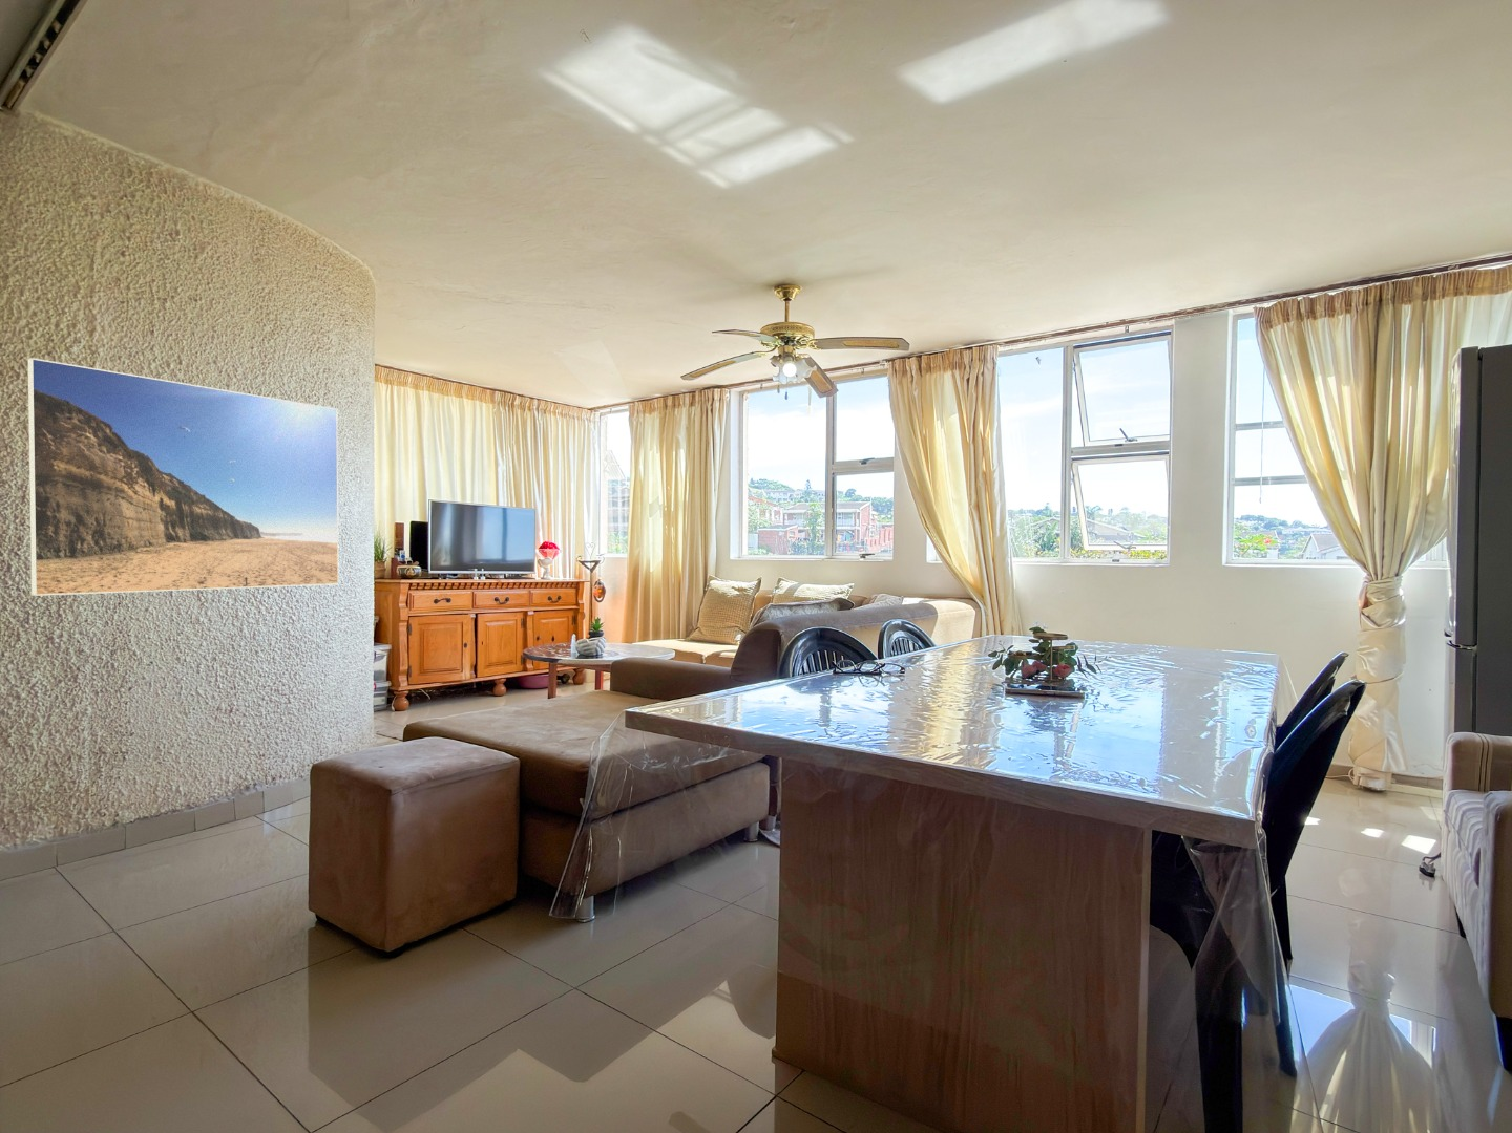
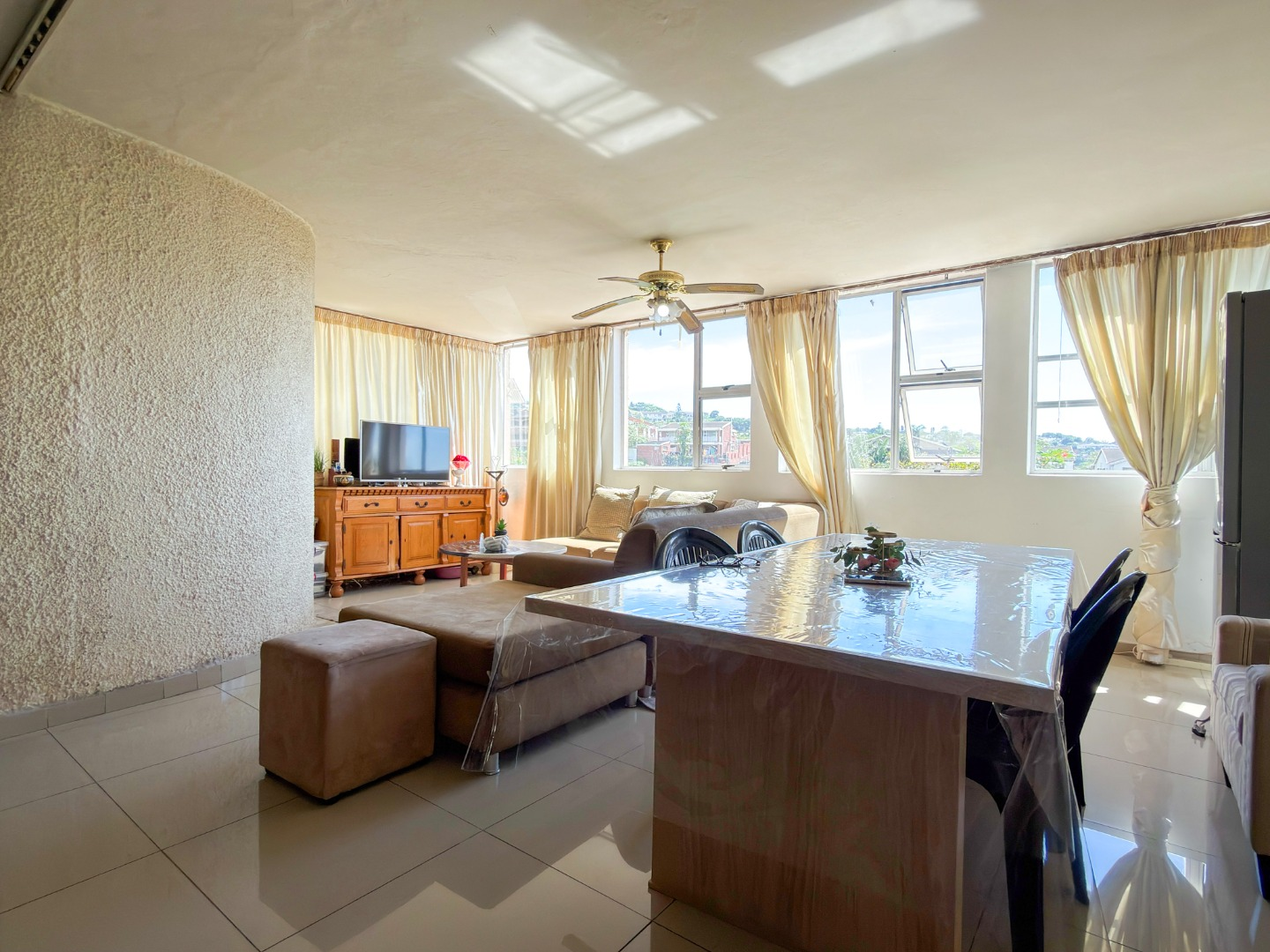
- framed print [26,357,340,597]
